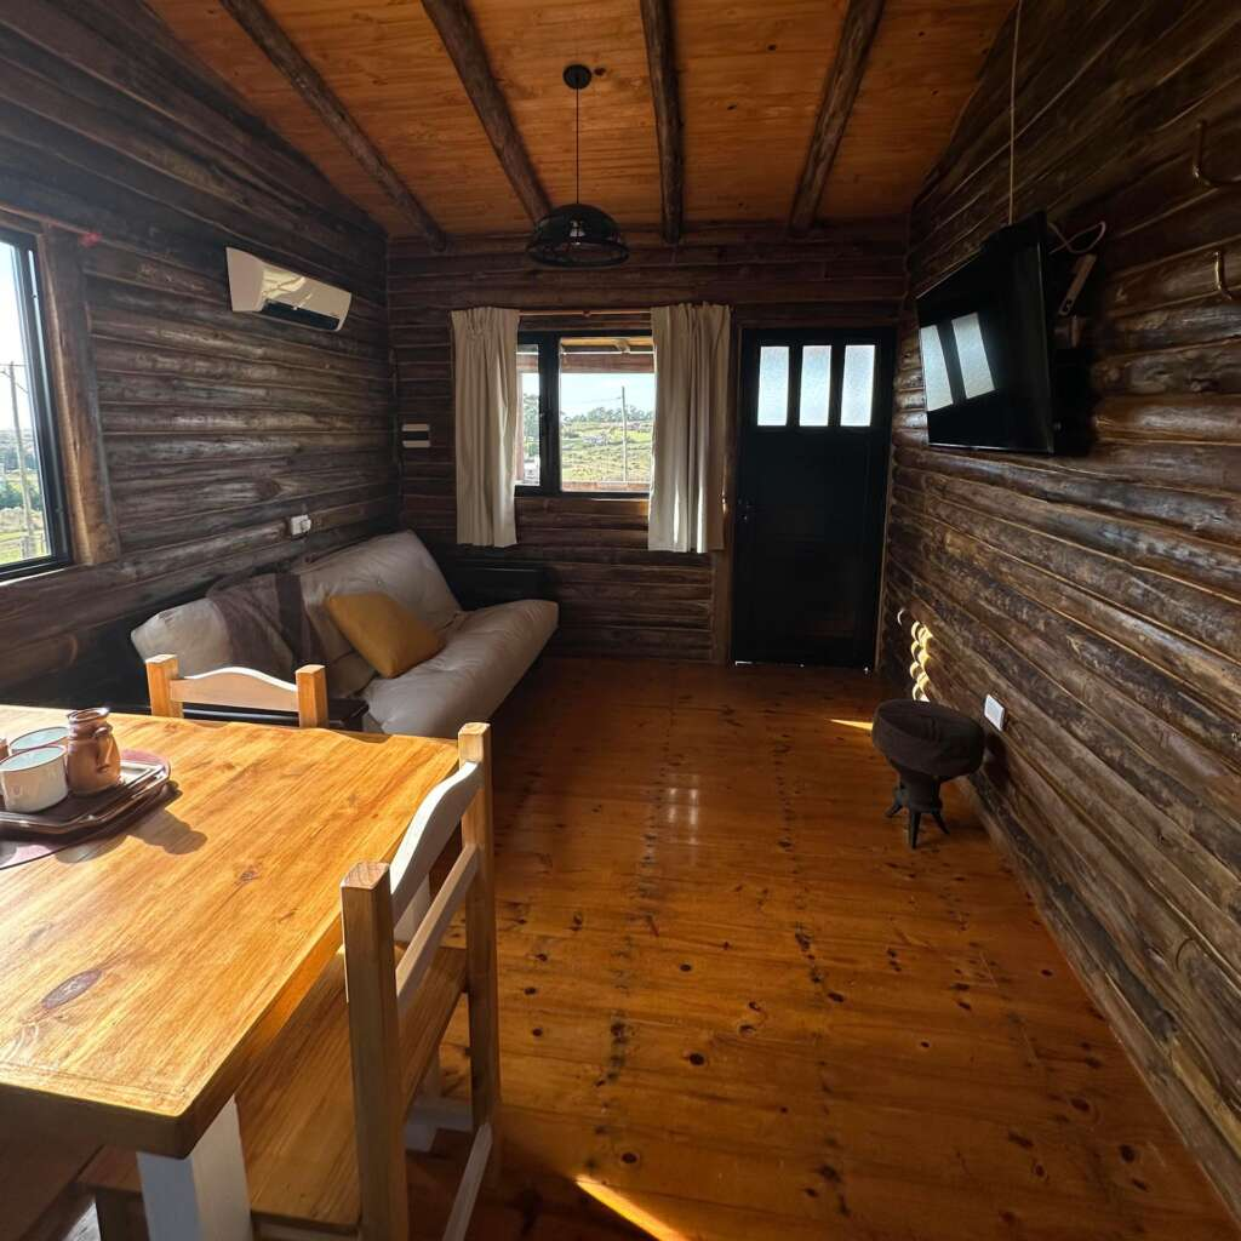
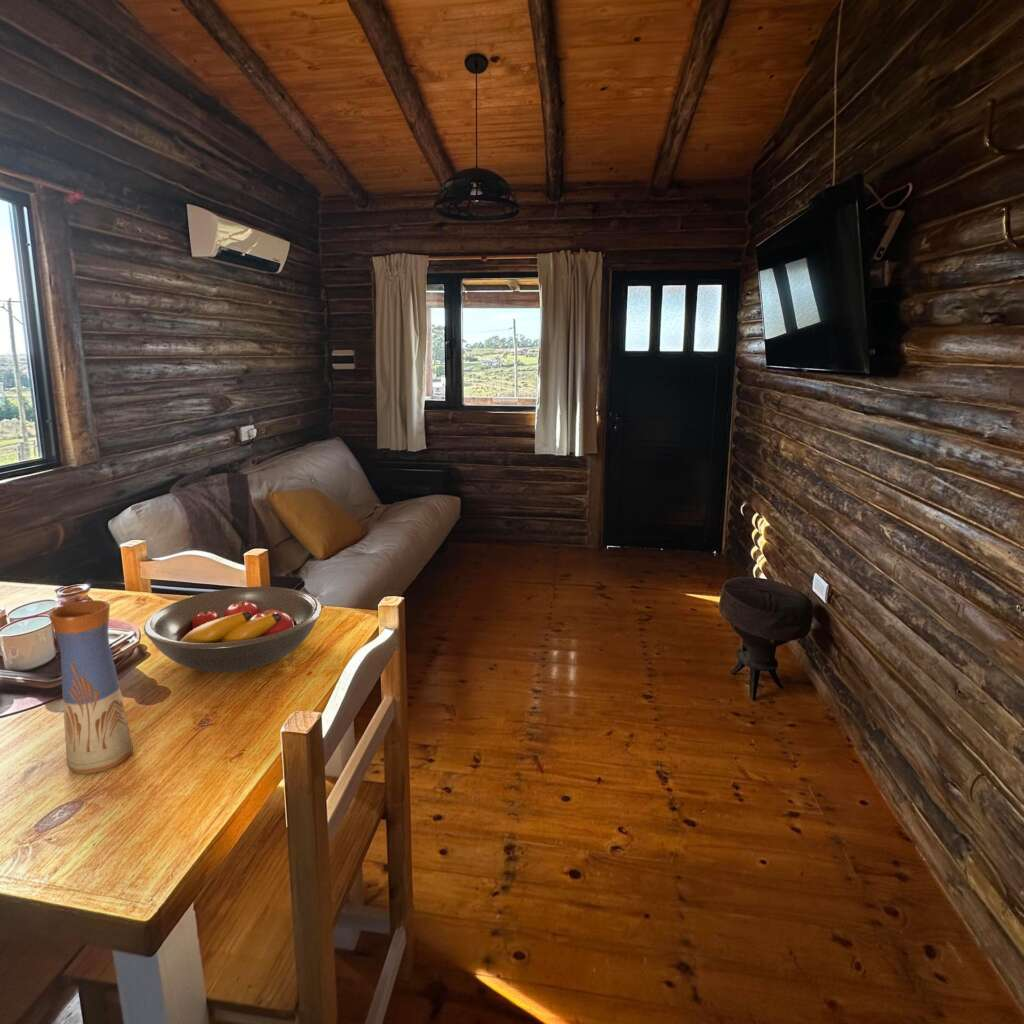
+ vase [48,599,134,775]
+ fruit bowl [143,586,323,674]
